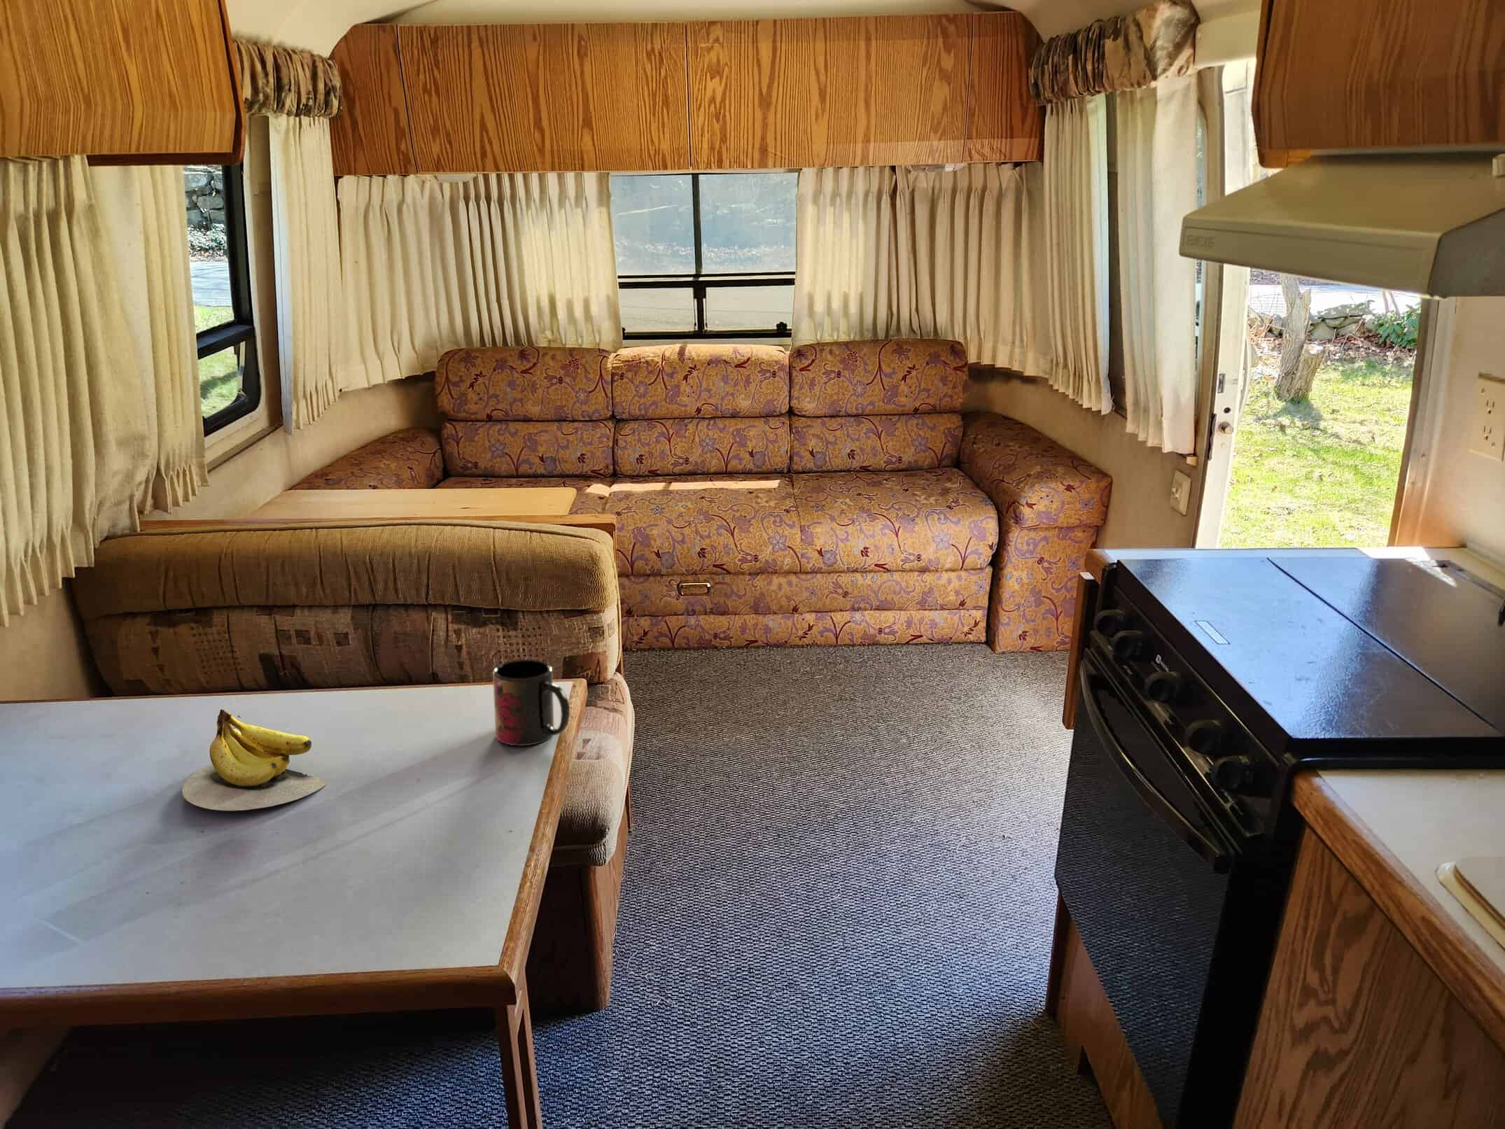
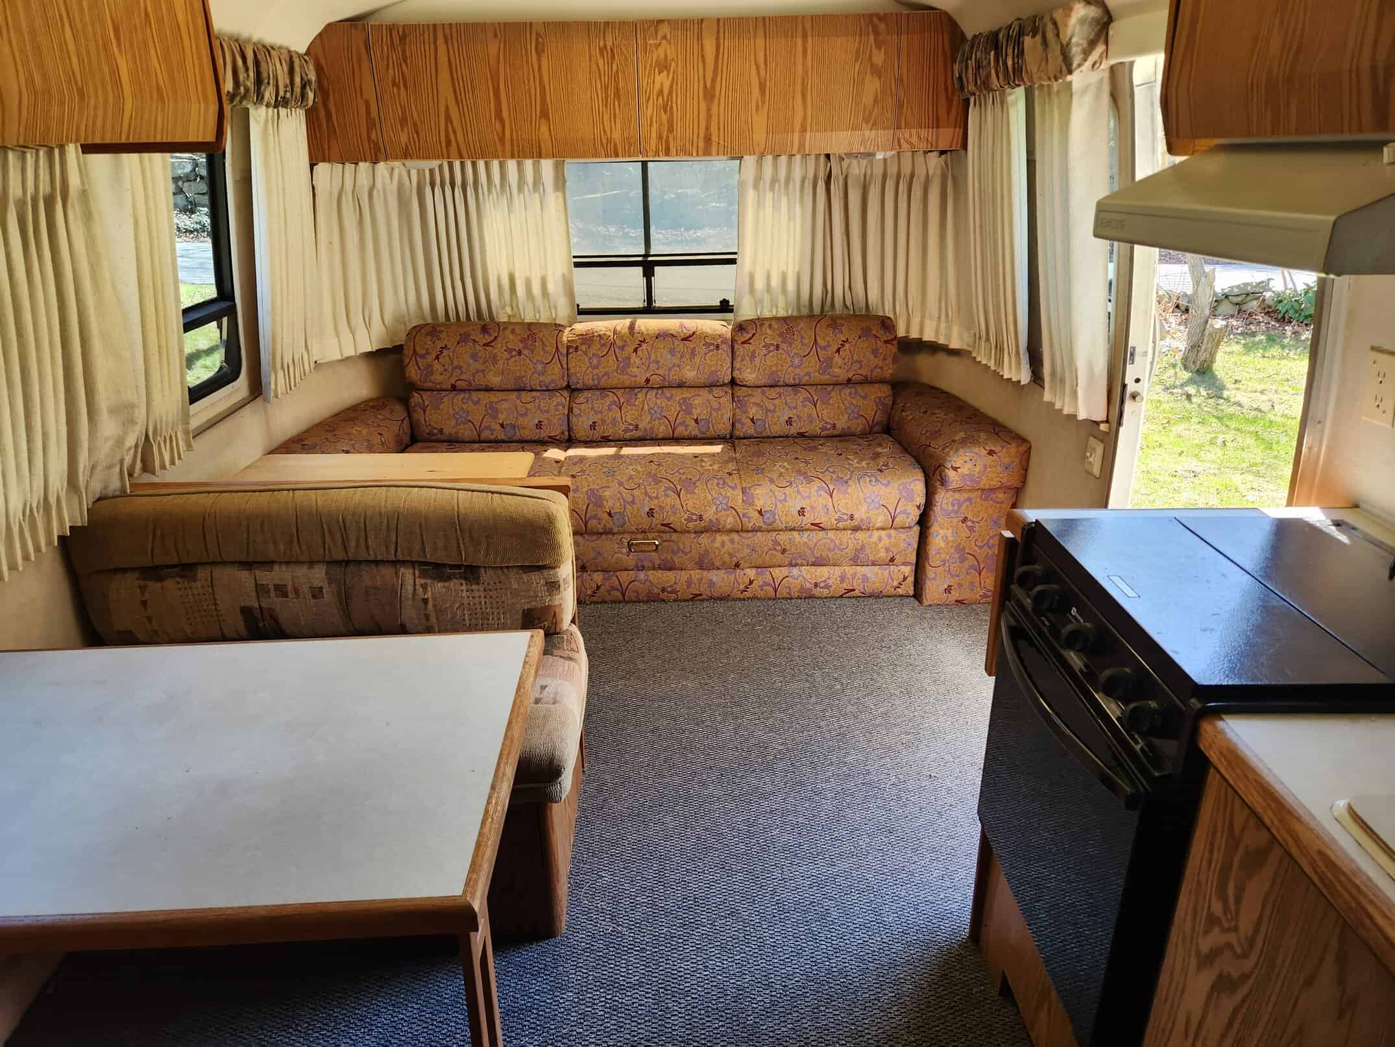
- mug [492,658,570,747]
- banana [181,709,329,811]
